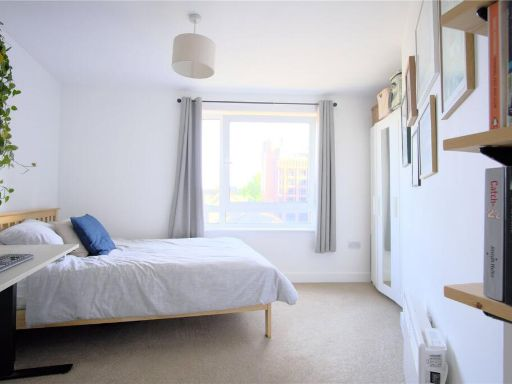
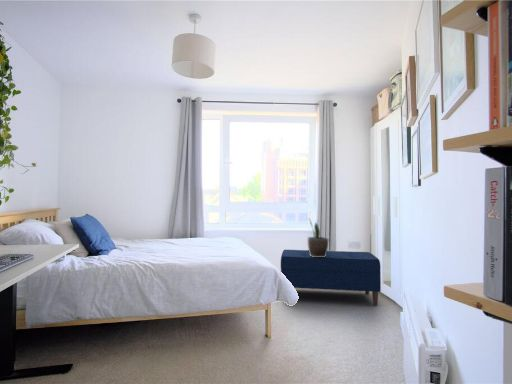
+ bench [280,249,382,307]
+ potted plant [307,218,329,257]
